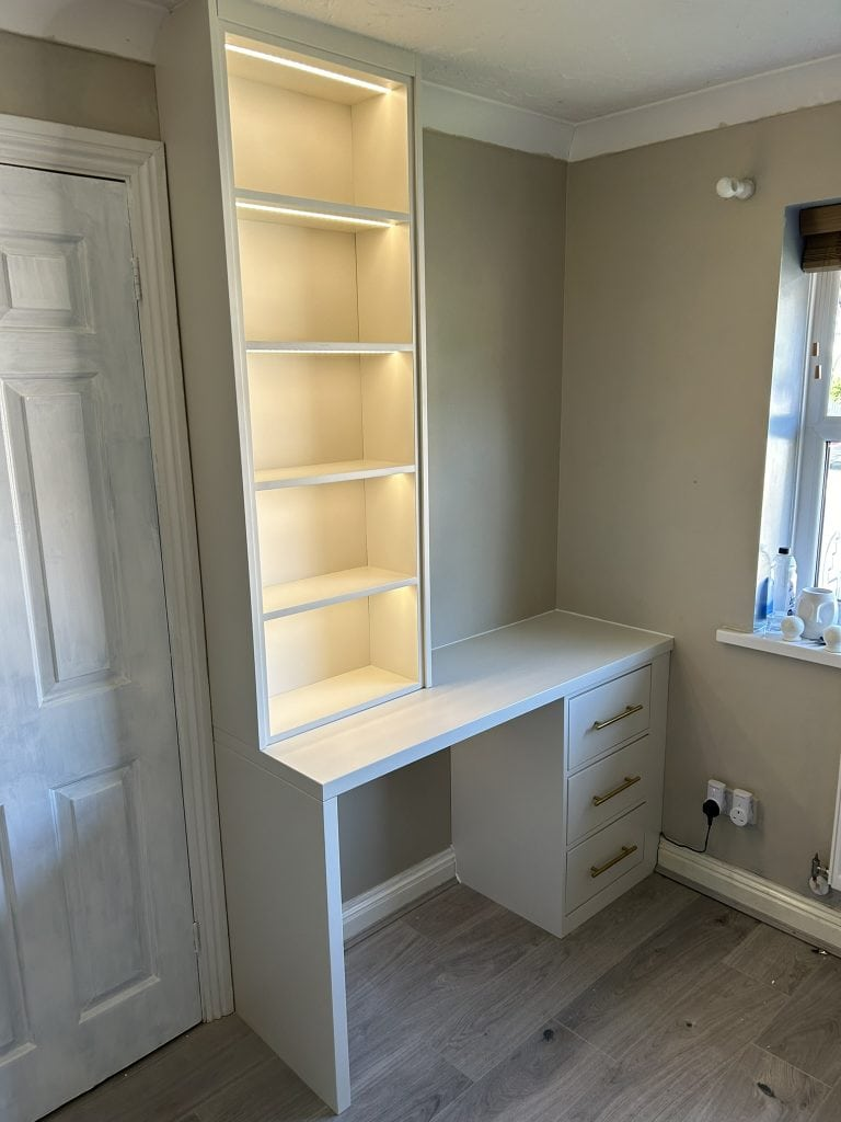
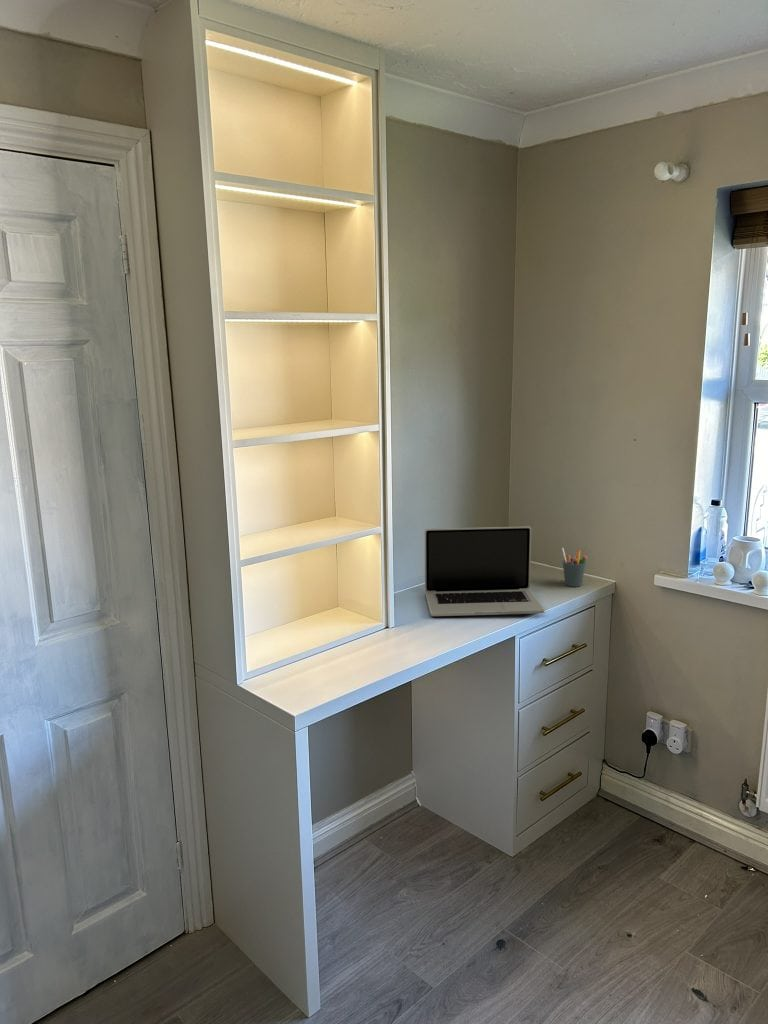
+ laptop [424,525,545,617]
+ pen holder [561,547,588,588]
